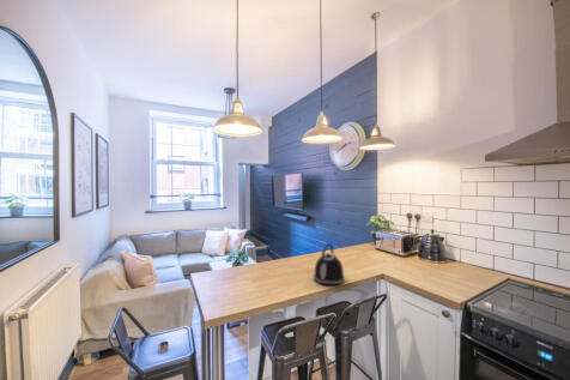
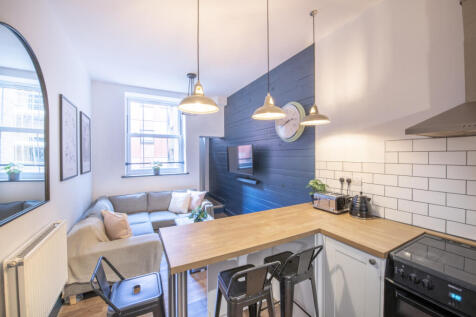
- kettle [313,242,346,286]
